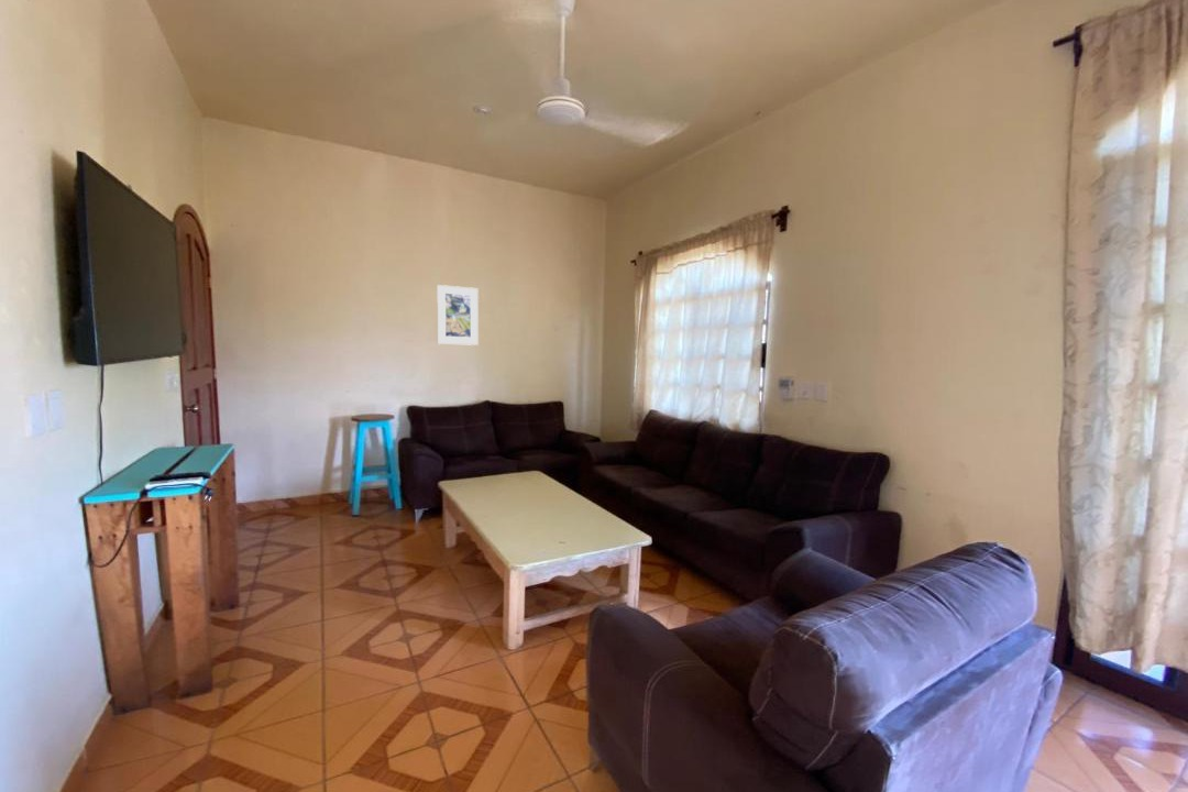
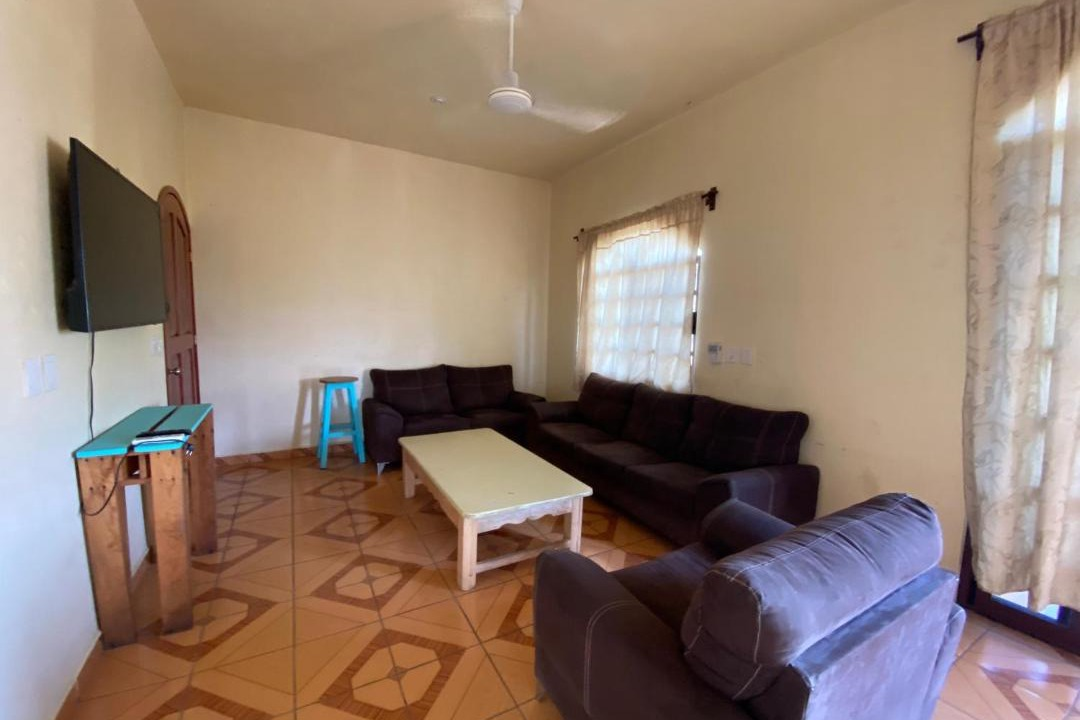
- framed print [436,284,480,346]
